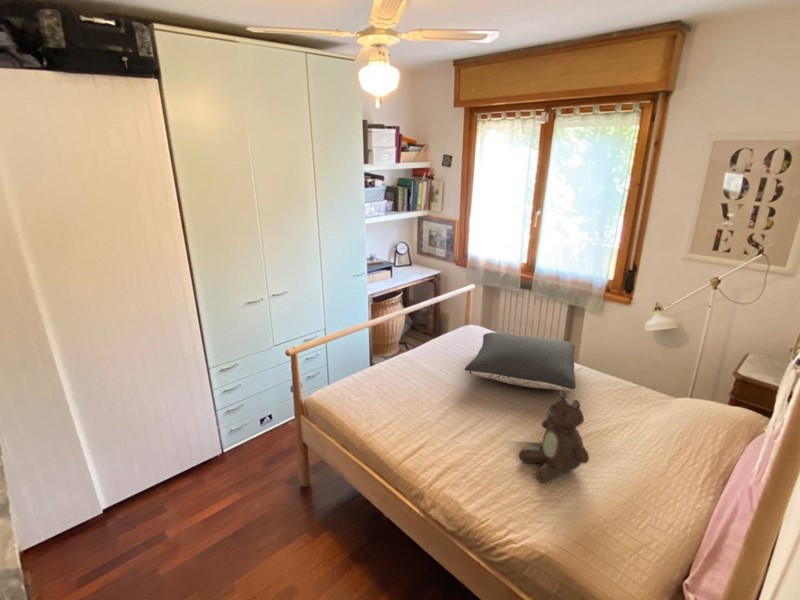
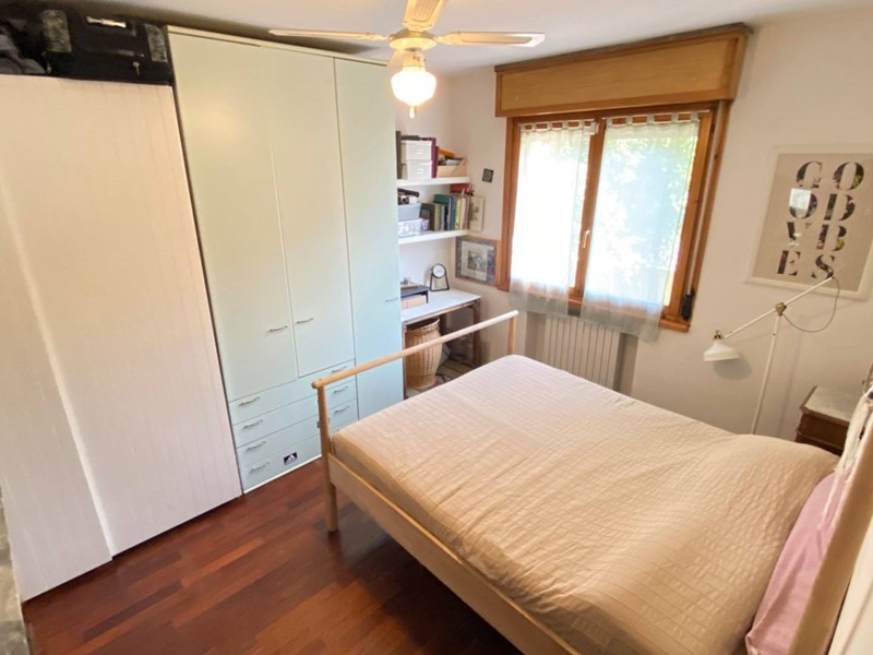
- pillow [464,331,577,391]
- teddy bear [518,389,590,483]
